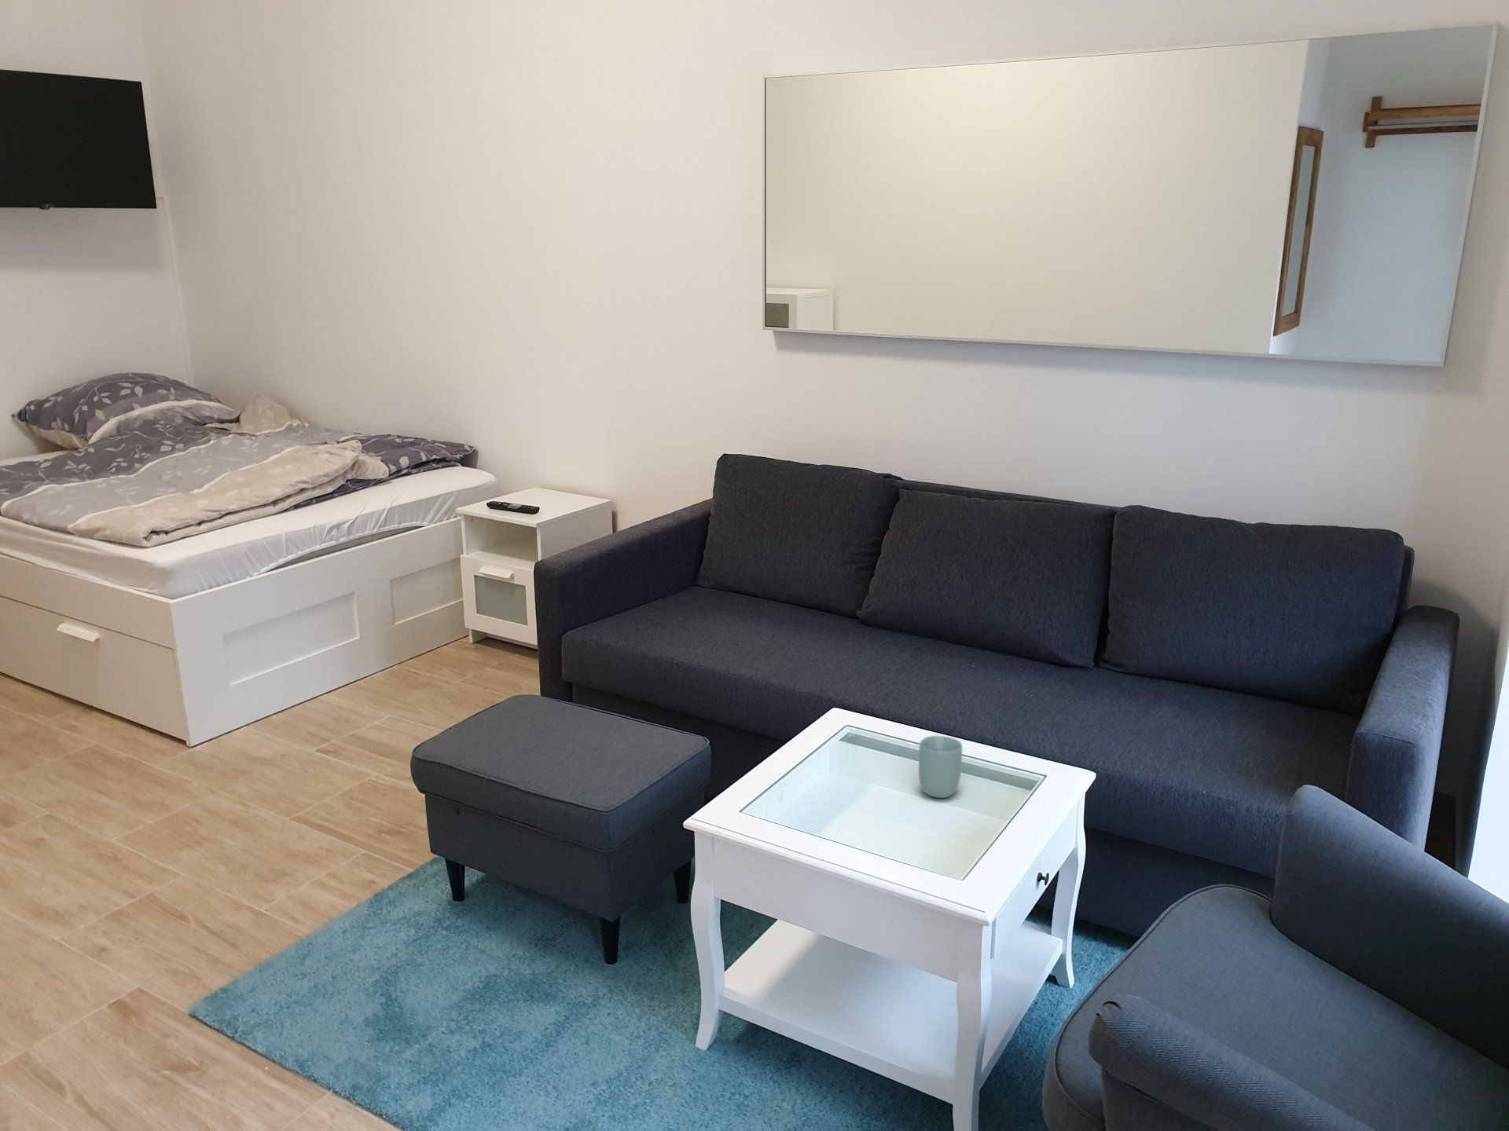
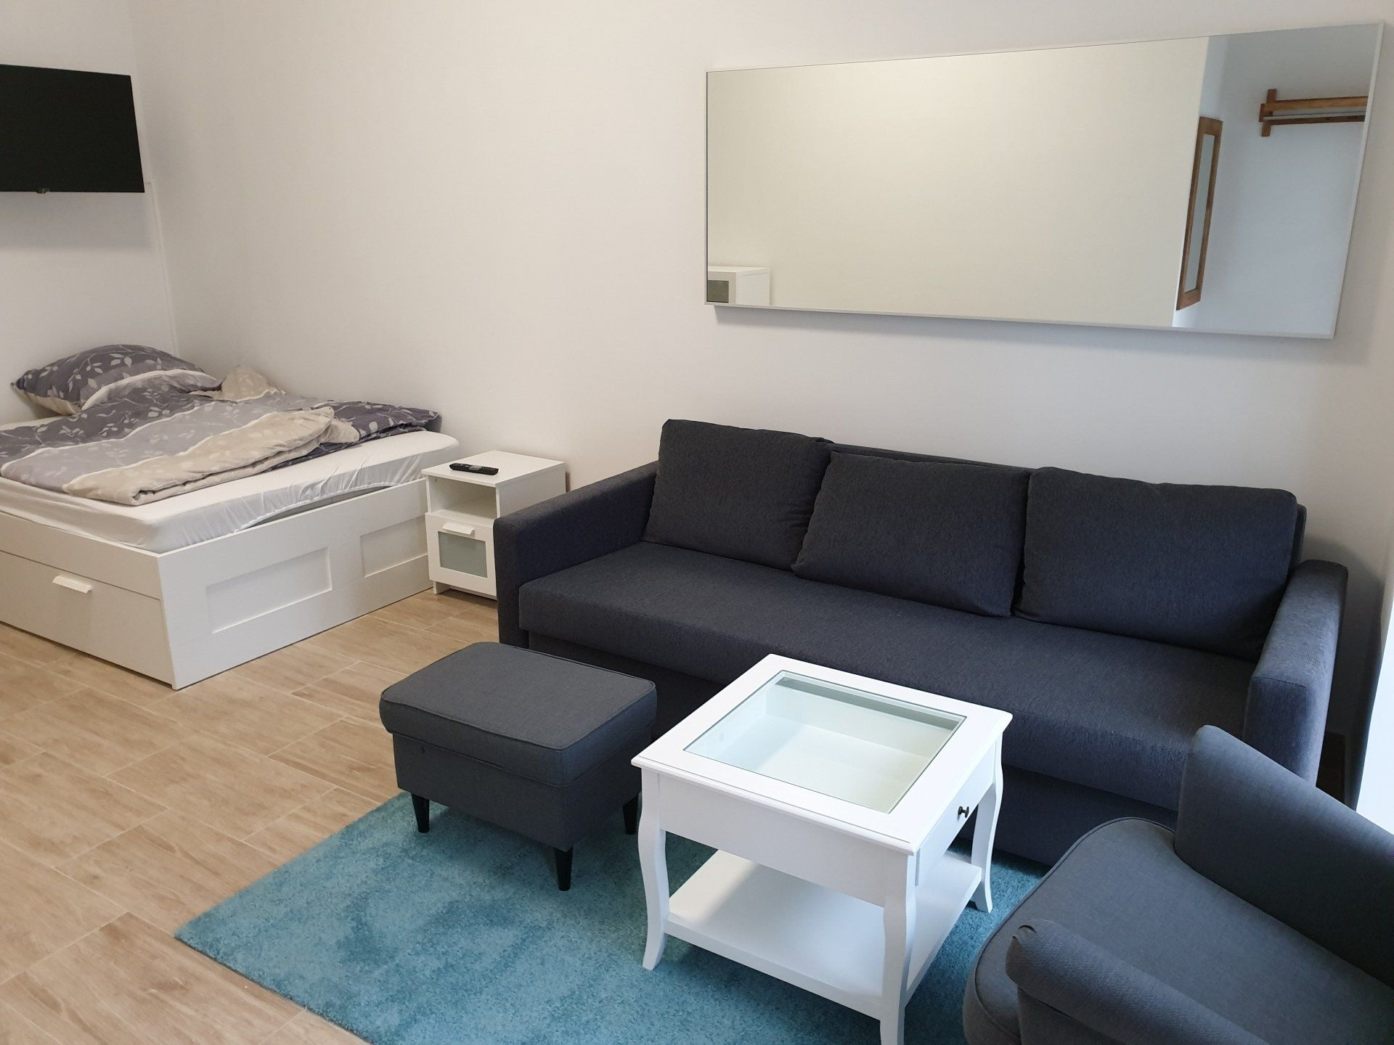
- cup [918,735,962,798]
